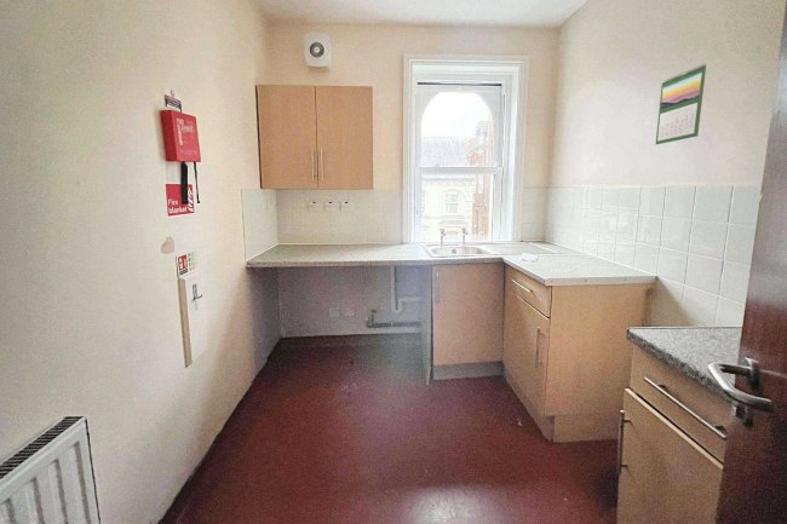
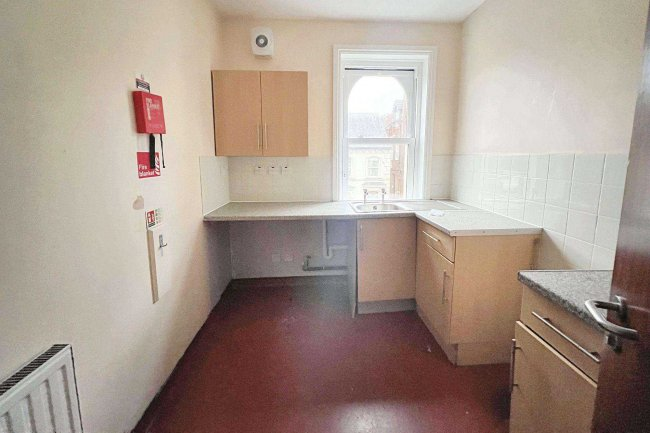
- calendar [655,63,707,145]
